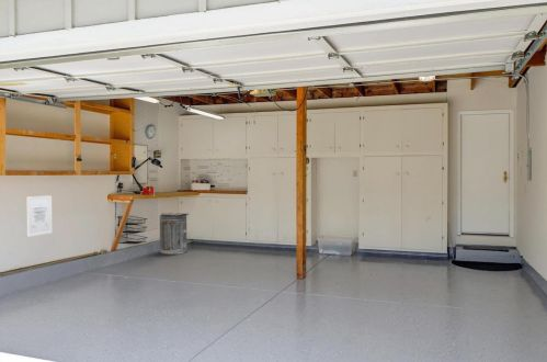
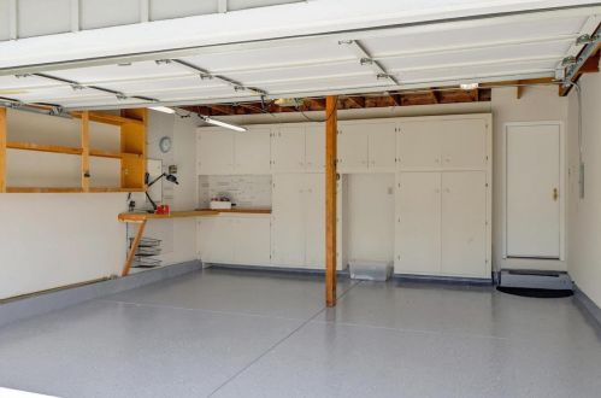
- wall art [26,194,54,238]
- trash can lid [158,212,190,256]
